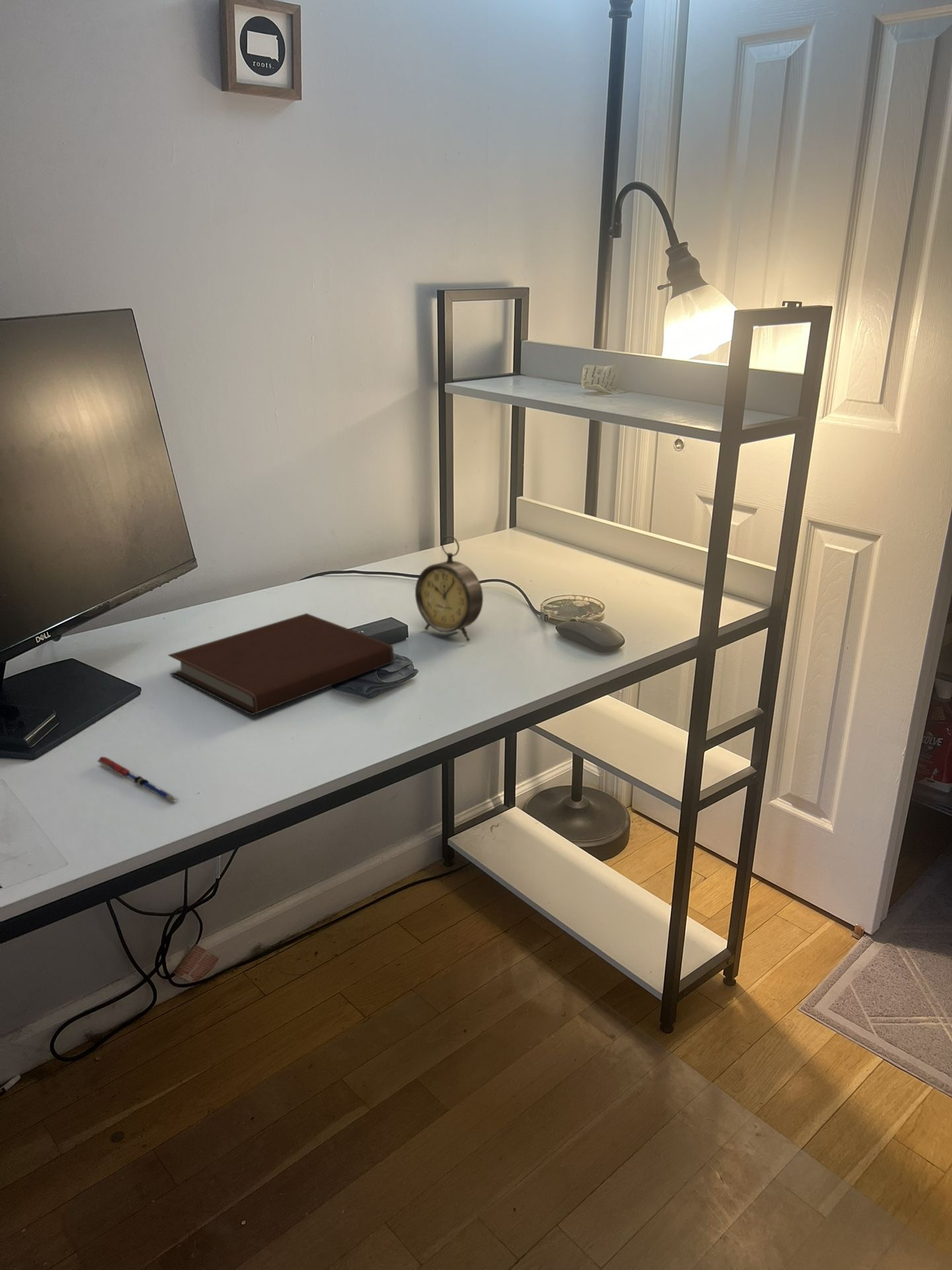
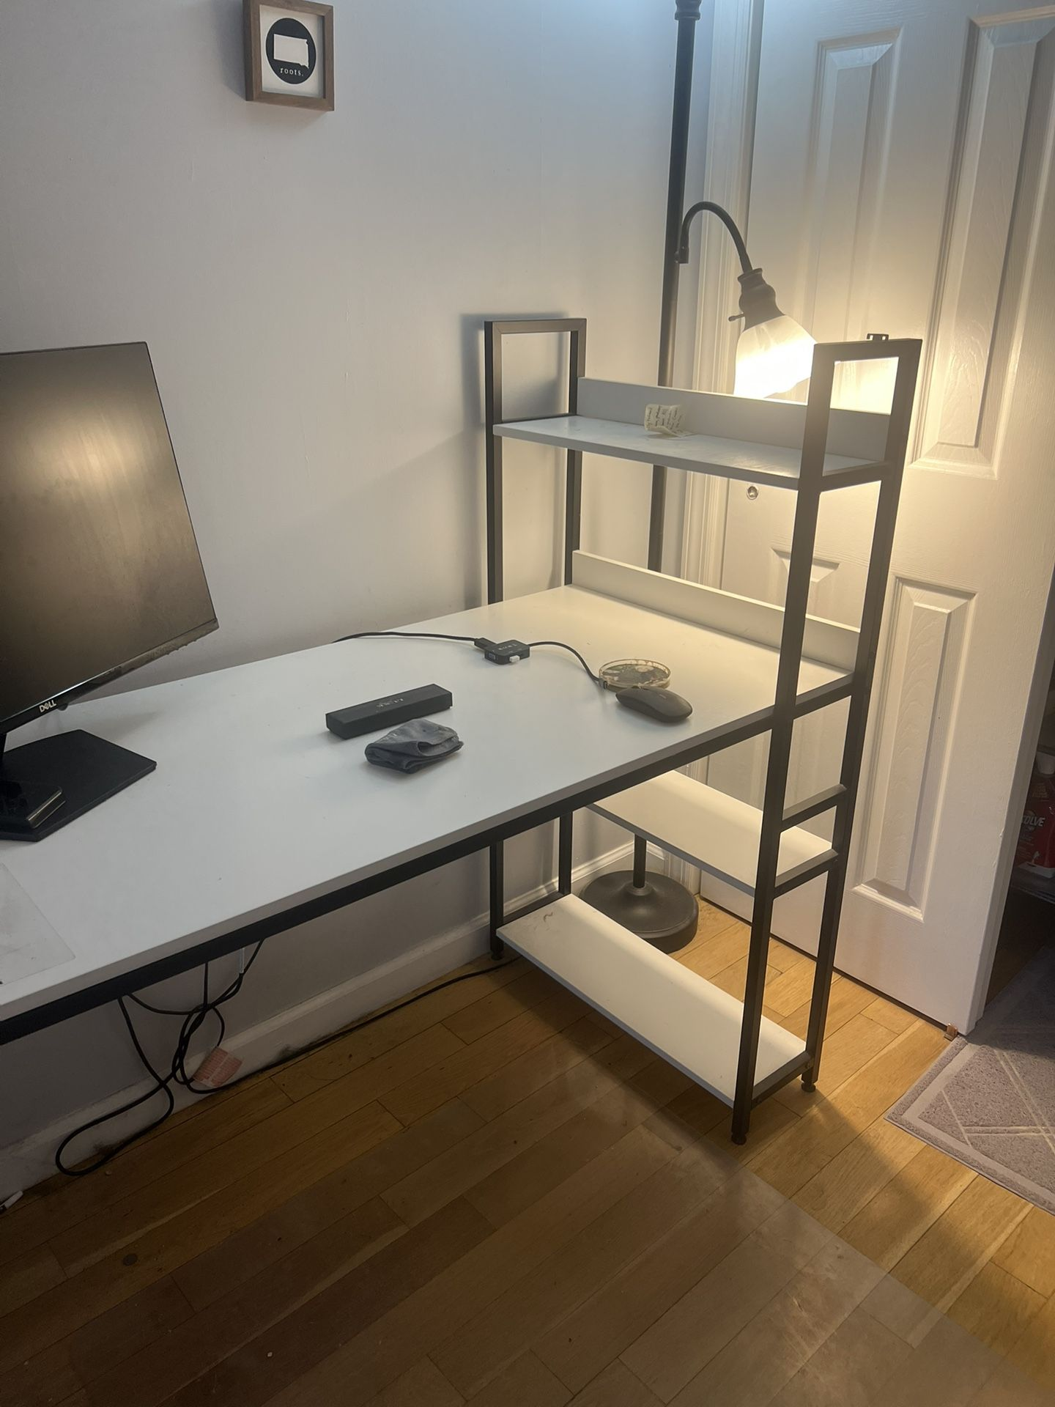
- notebook [167,613,395,716]
- alarm clock [415,535,484,642]
- pen [97,756,180,804]
